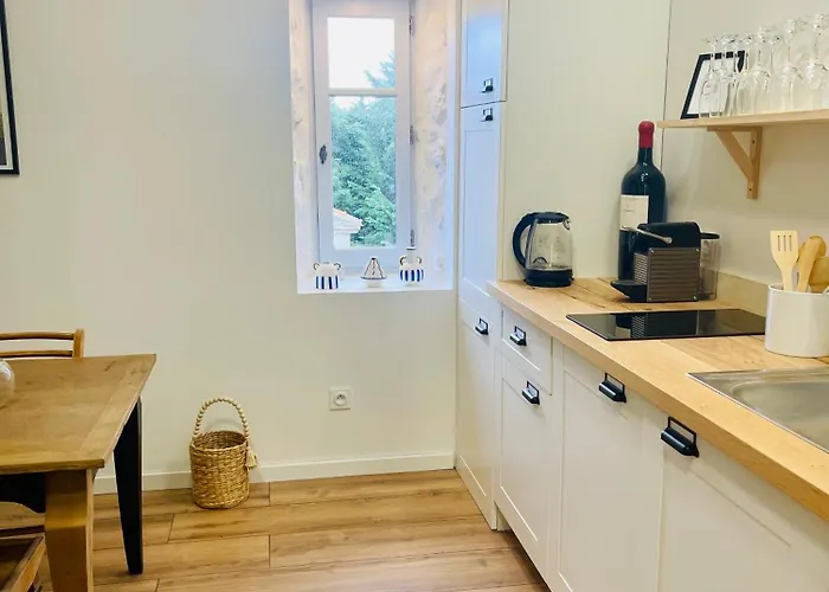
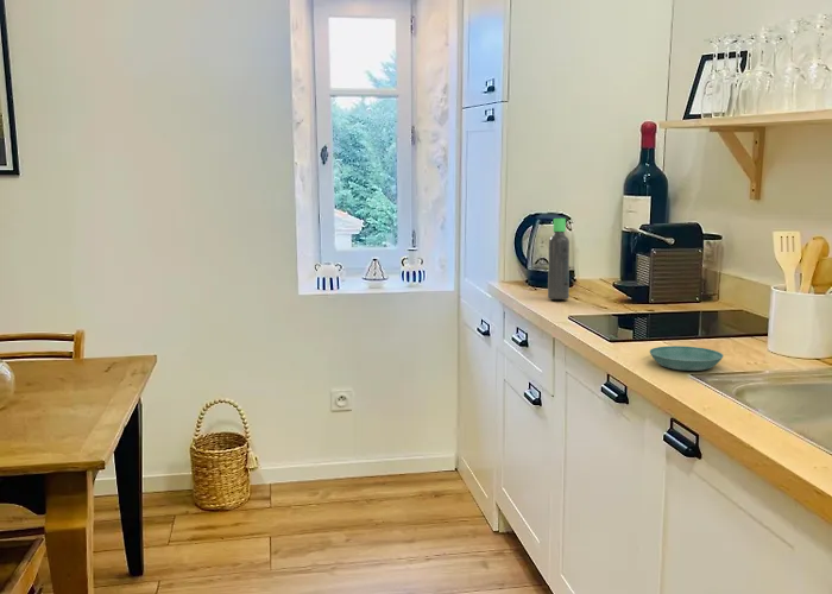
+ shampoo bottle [547,217,571,301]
+ saucer [649,345,724,372]
